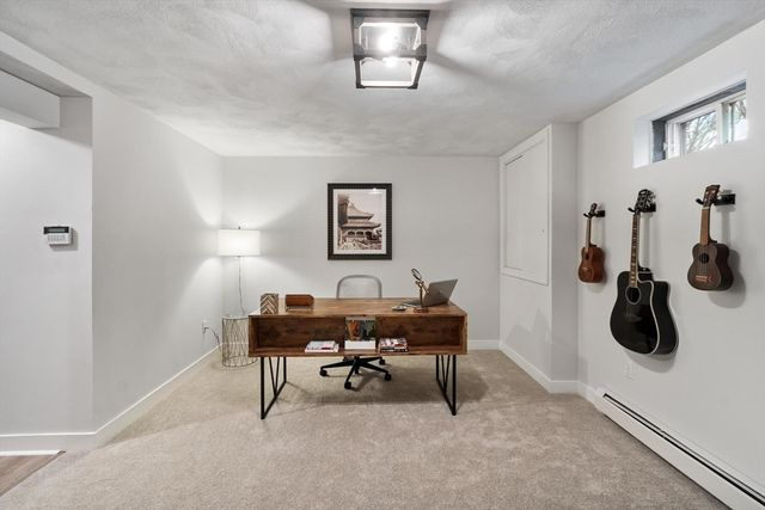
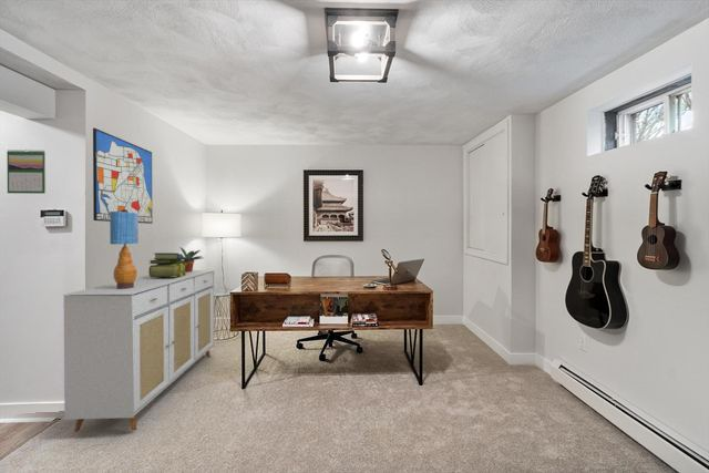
+ stack of books [147,251,186,277]
+ table lamp [109,209,140,289]
+ calendar [6,148,47,195]
+ potted plant [178,246,204,271]
+ sideboard [63,269,215,433]
+ wall art [92,127,153,225]
